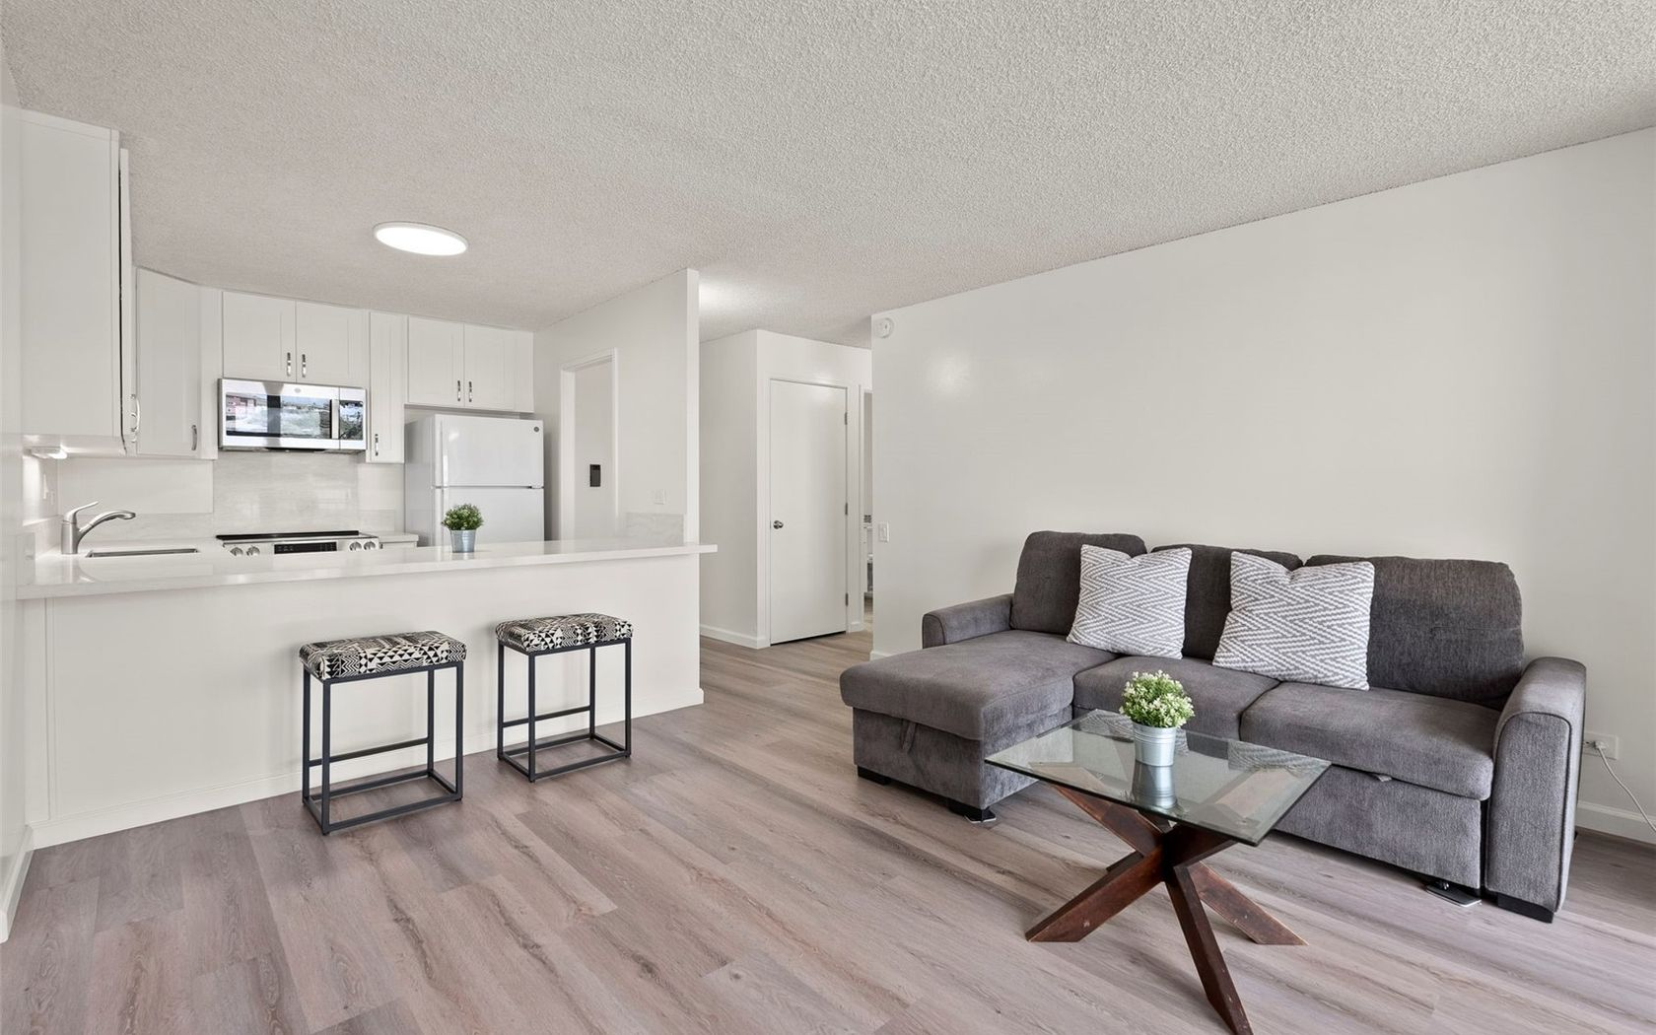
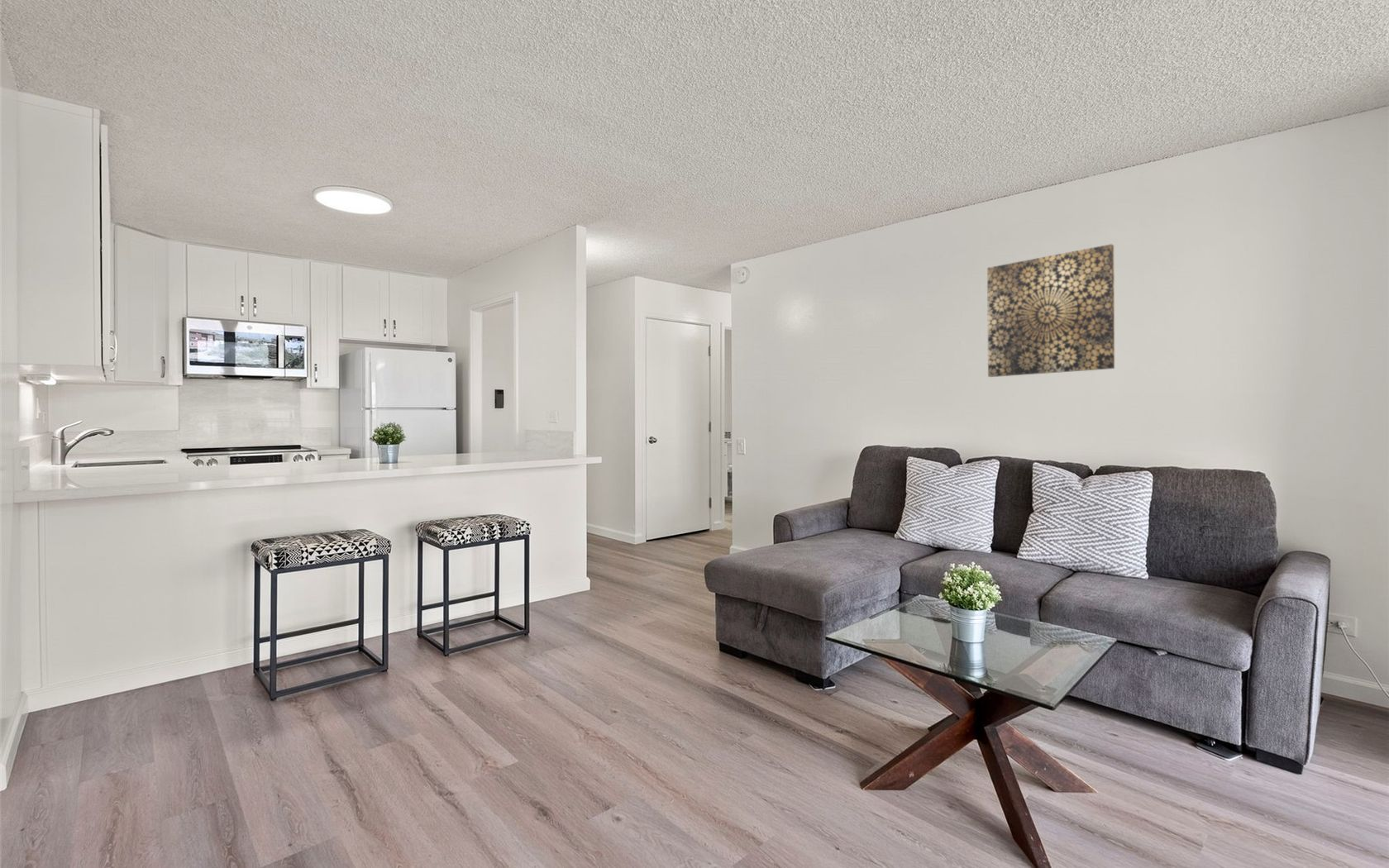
+ wall art [986,243,1115,378]
